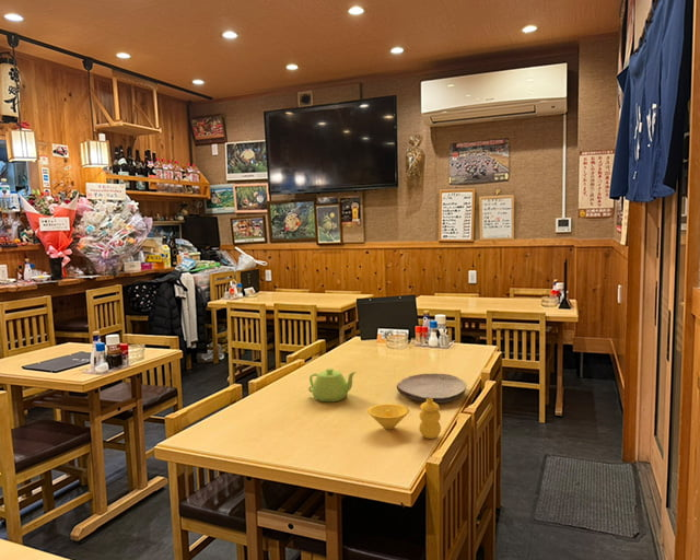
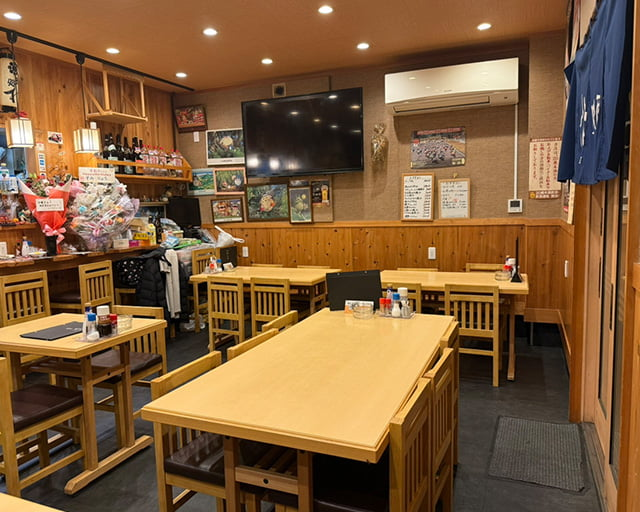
- condiment set [366,398,442,440]
- teapot [307,368,357,402]
- plate [396,372,467,404]
